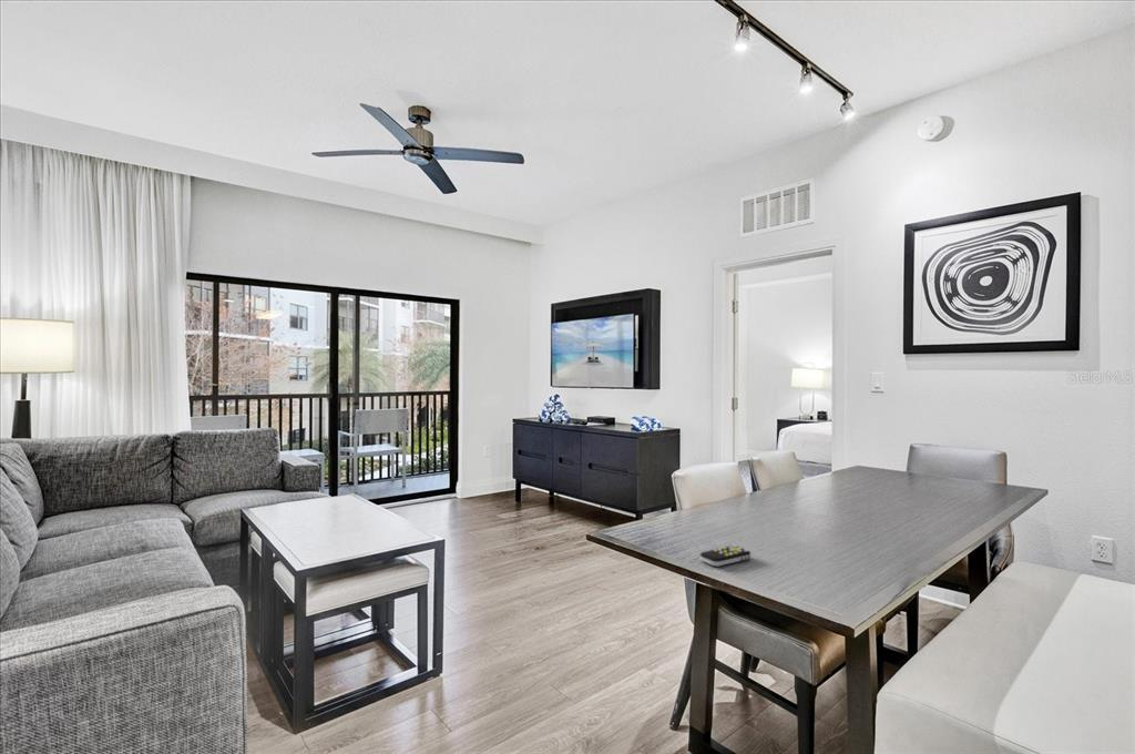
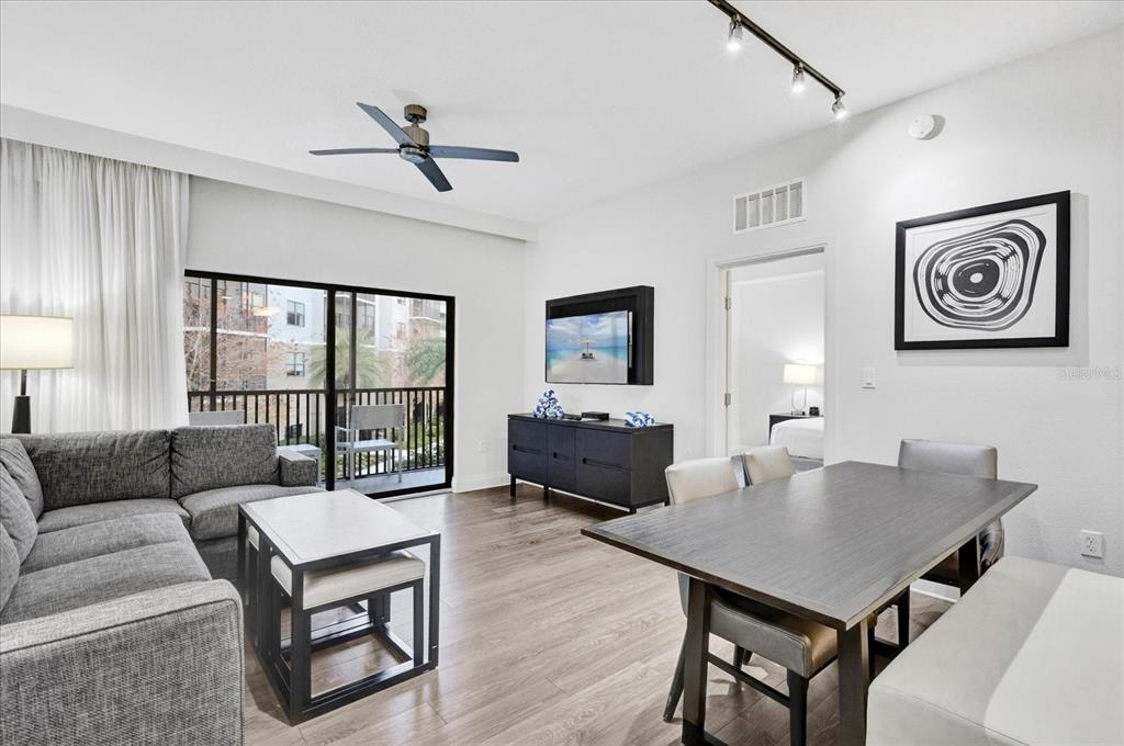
- remote control [698,544,751,568]
